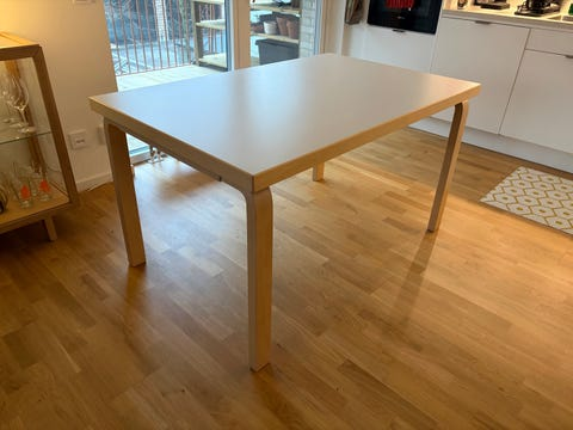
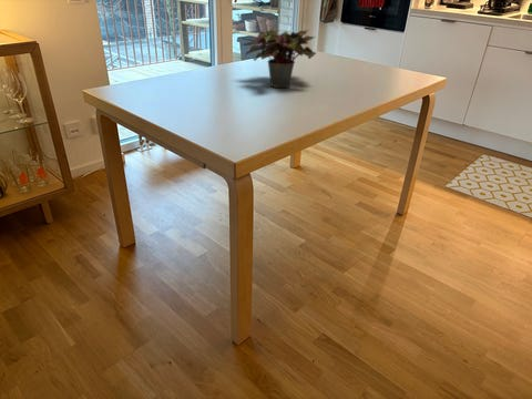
+ potted plant [241,28,317,89]
